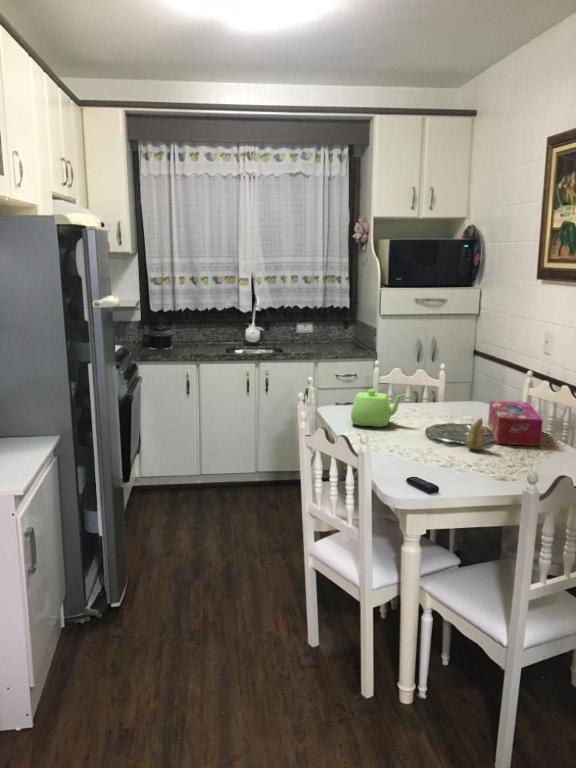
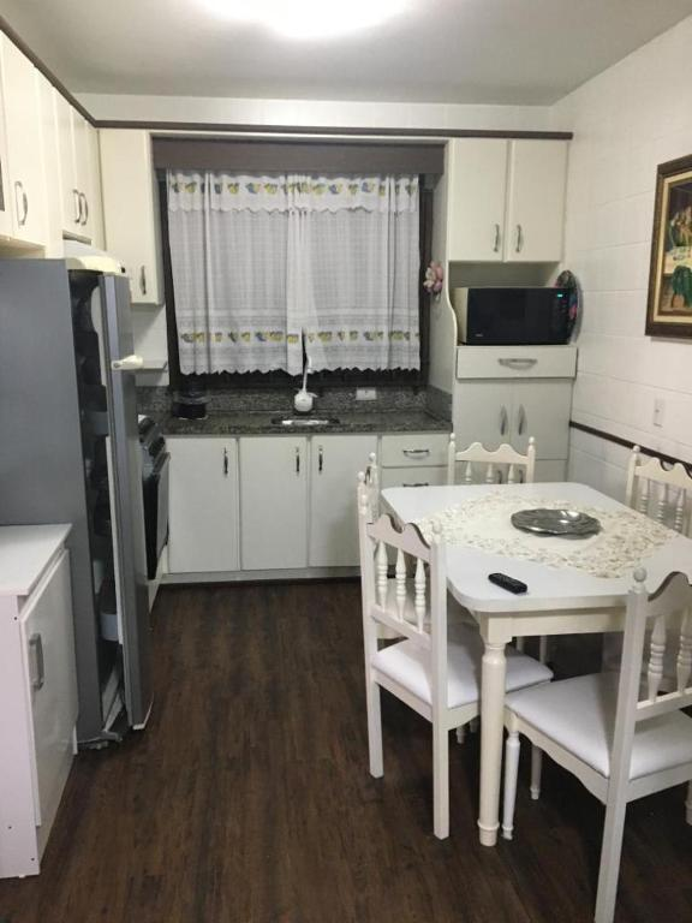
- teapot [350,389,407,428]
- fruit [465,417,486,451]
- tissue box [487,400,544,447]
